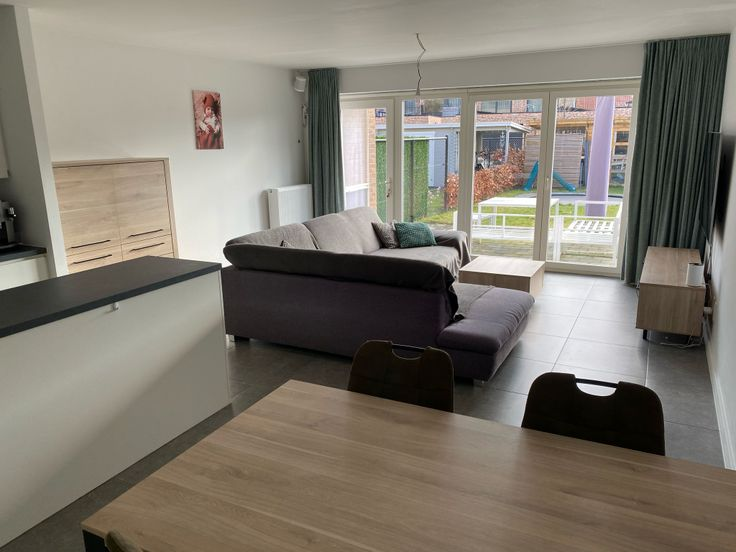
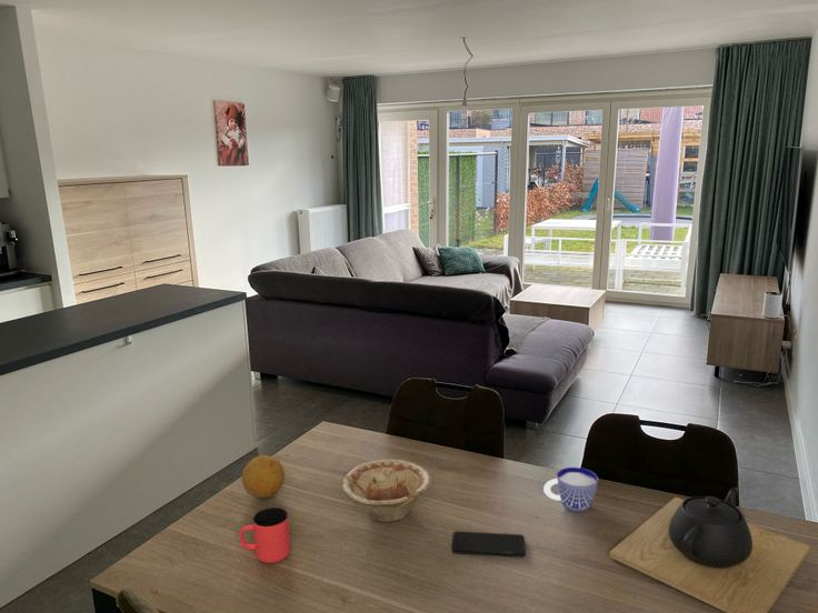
+ smartphone [451,530,527,559]
+ cup [542,466,599,513]
+ teapot [608,485,811,613]
+ cup [239,506,291,564]
+ fruit [241,454,286,500]
+ dish [341,459,432,523]
